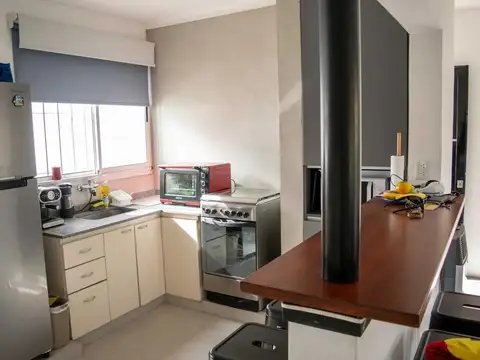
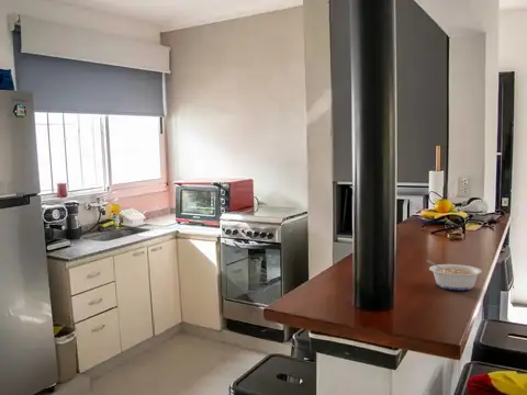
+ legume [425,259,483,291]
